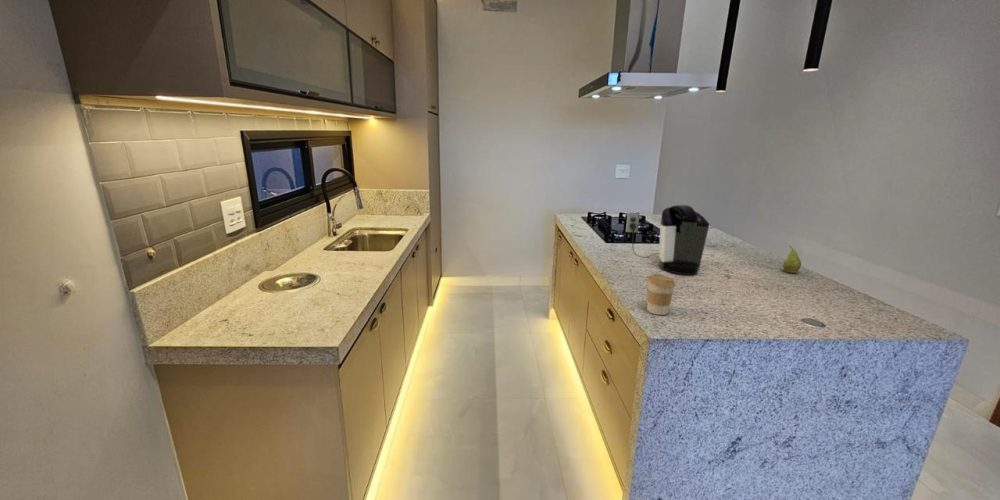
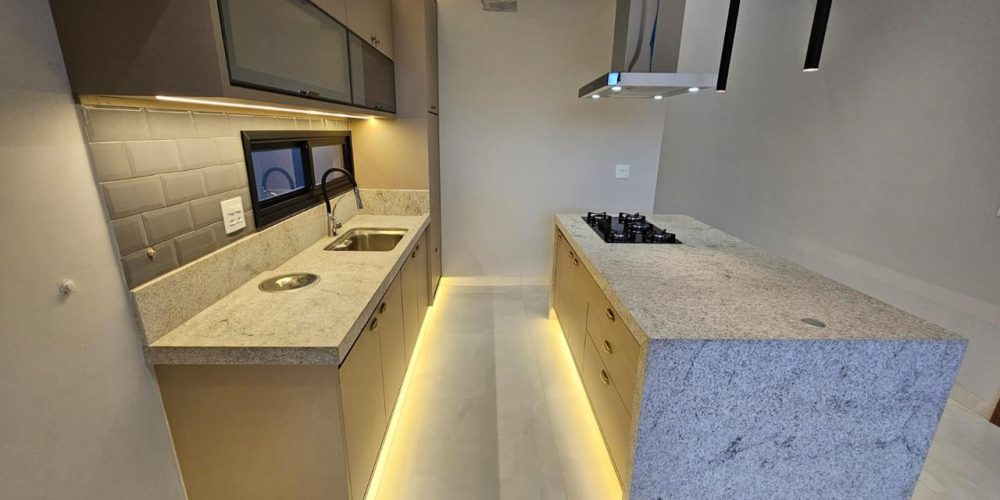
- coffee cup [646,273,677,316]
- fruit [782,245,802,274]
- coffee maker [625,204,710,275]
